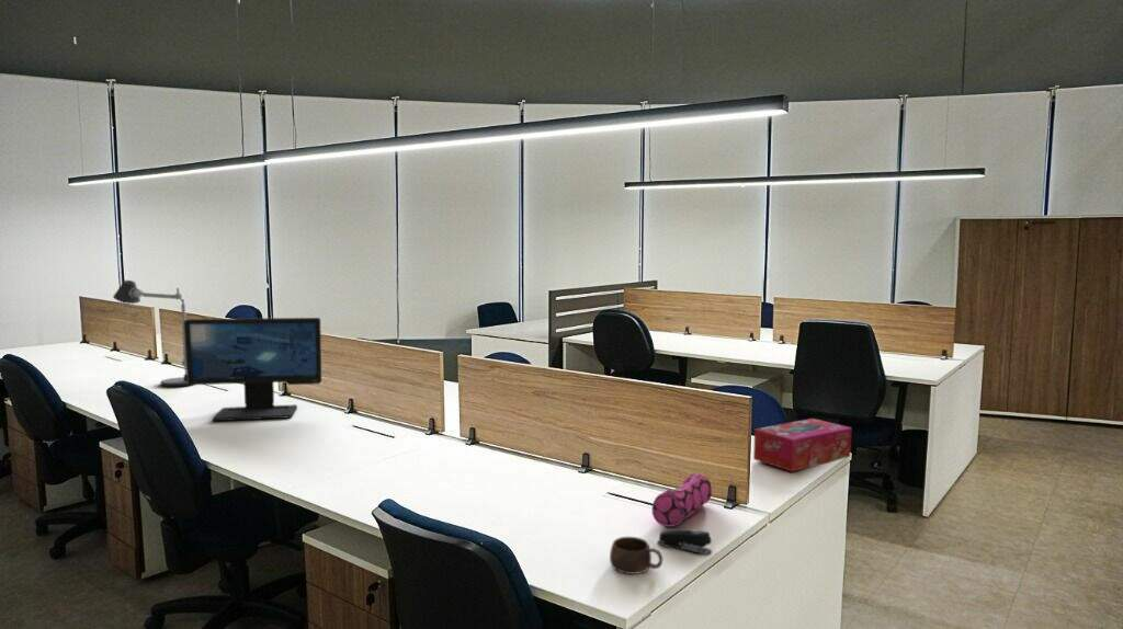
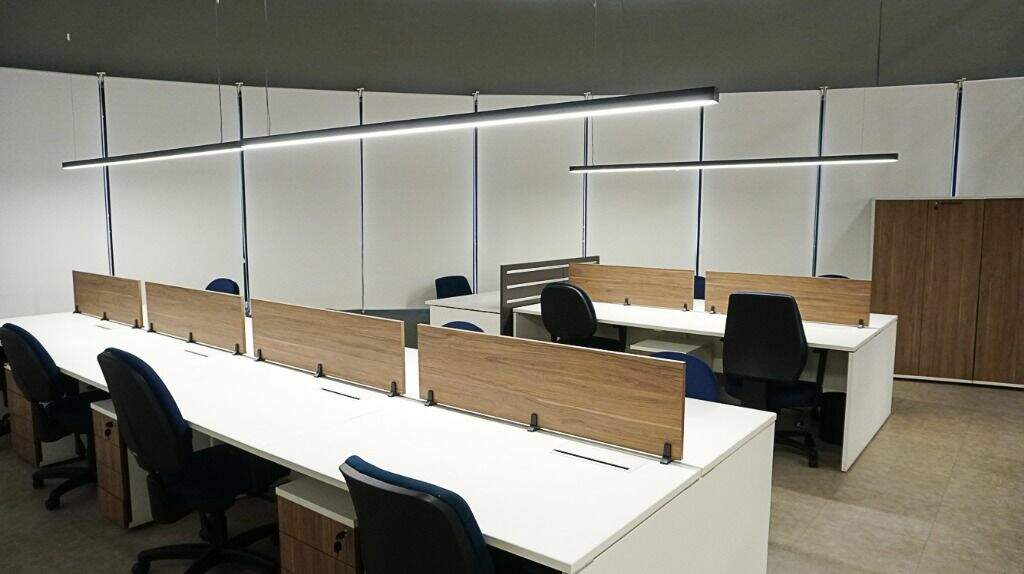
- tissue box [752,418,853,472]
- desk lamp [112,279,189,387]
- cup [609,536,663,575]
- pencil case [651,472,713,528]
- computer monitor [184,317,322,422]
- stapler [656,528,713,556]
